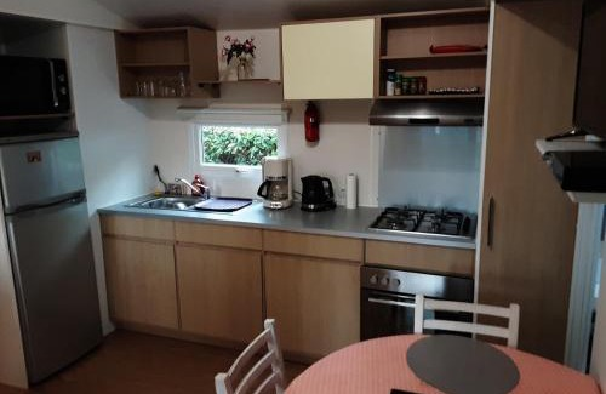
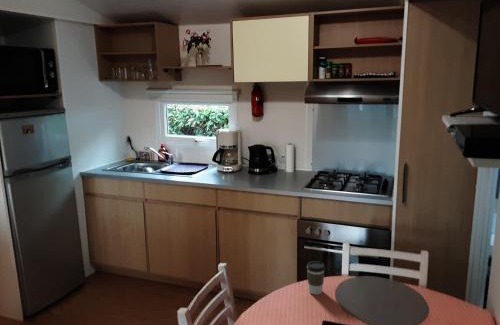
+ coffee cup [306,260,326,296]
